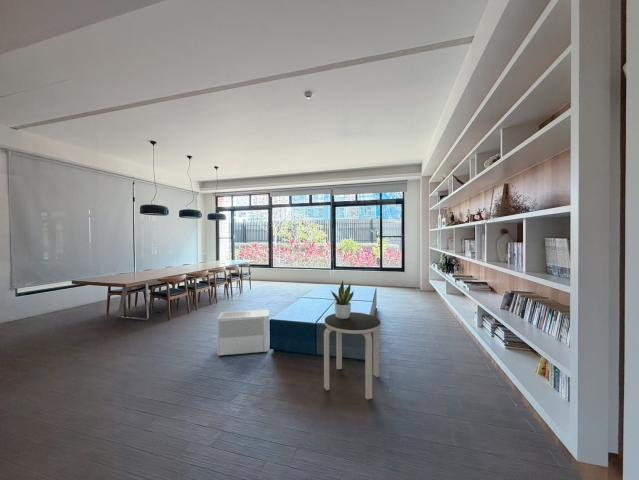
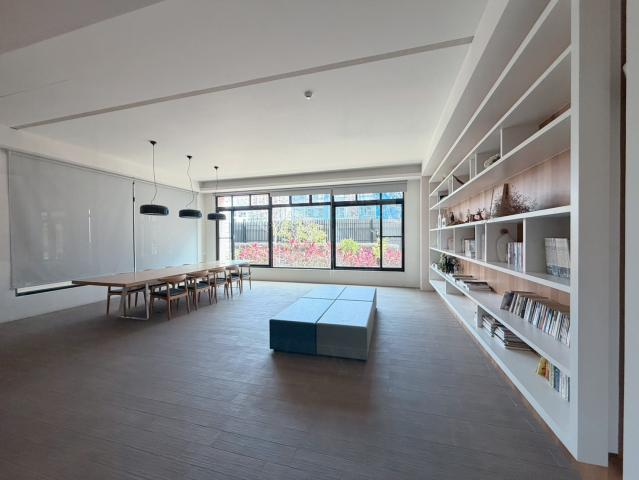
- air purifier [216,309,270,358]
- potted plant [330,279,354,319]
- side table [323,311,381,401]
